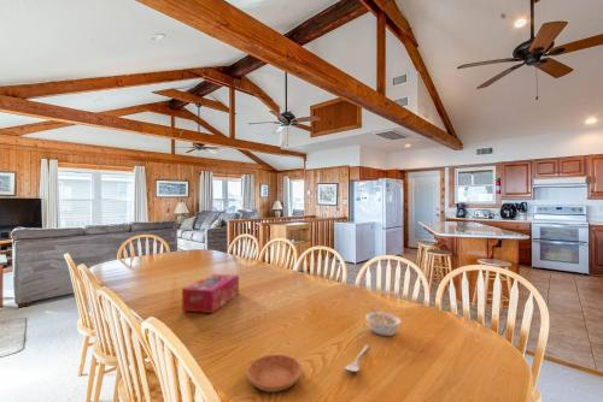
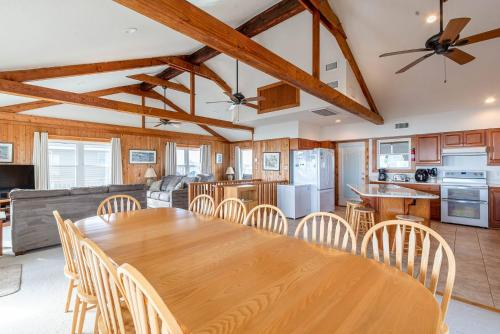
- legume [364,307,403,337]
- spoon [344,344,370,373]
- tissue box [181,273,240,314]
- saucer [246,354,303,394]
